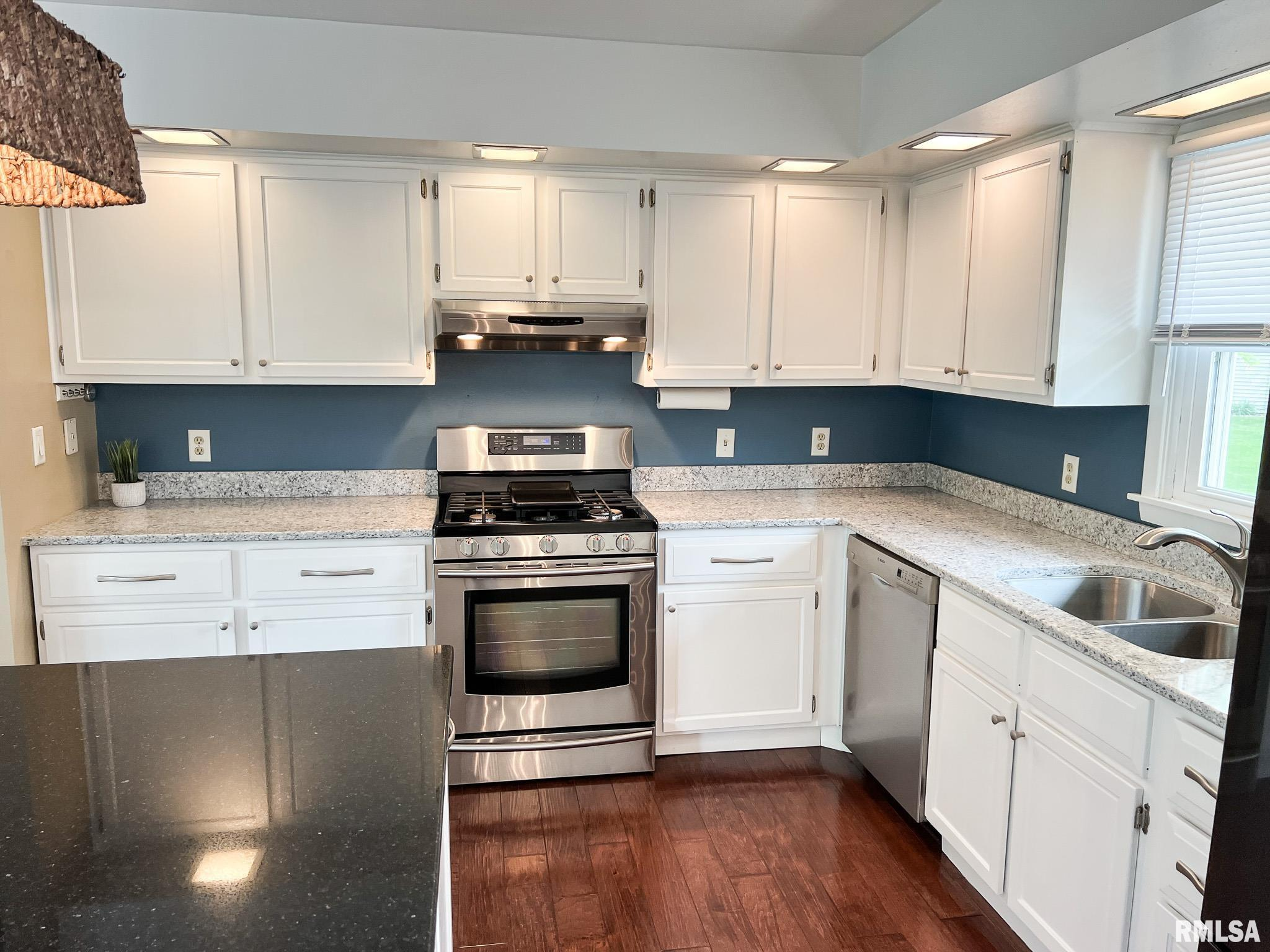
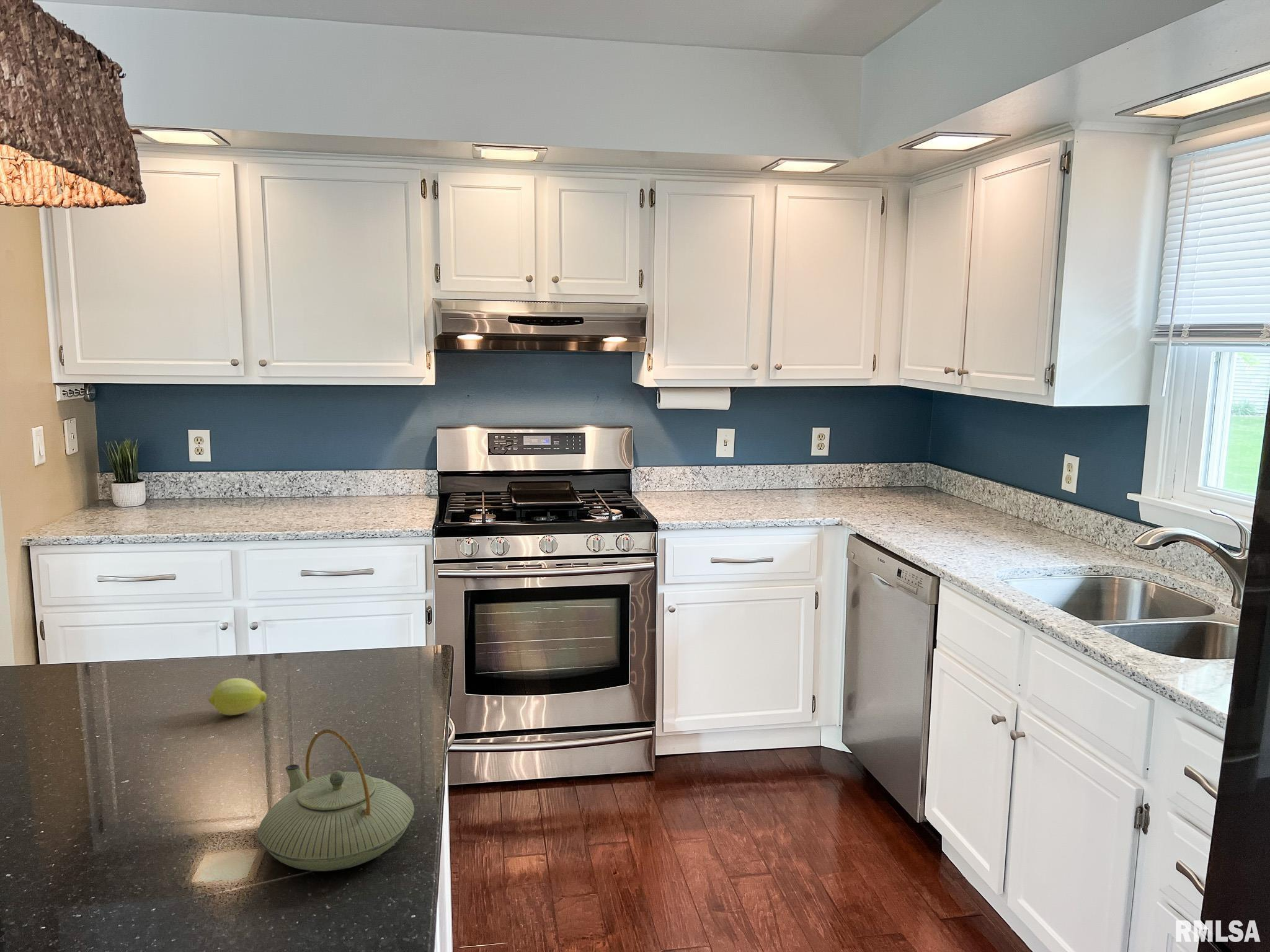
+ teapot [258,729,415,872]
+ fruit [207,677,267,716]
